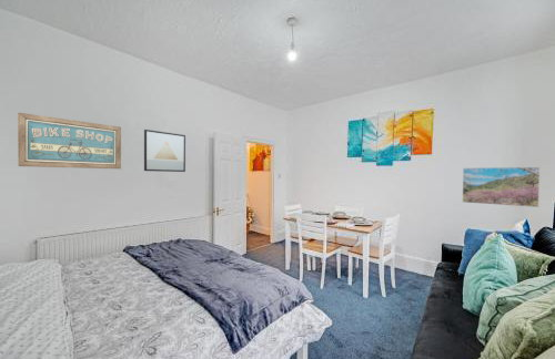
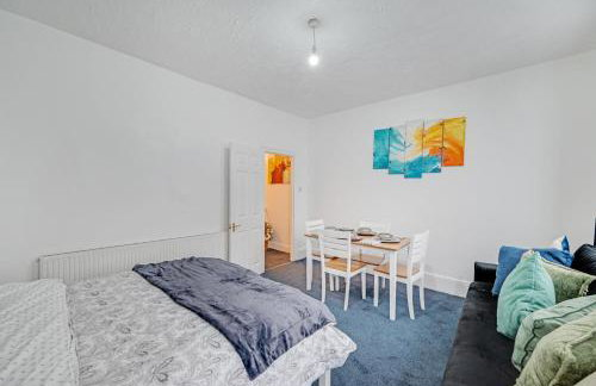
- wall art [17,112,122,170]
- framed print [462,166,541,208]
- wall art [143,129,186,173]
